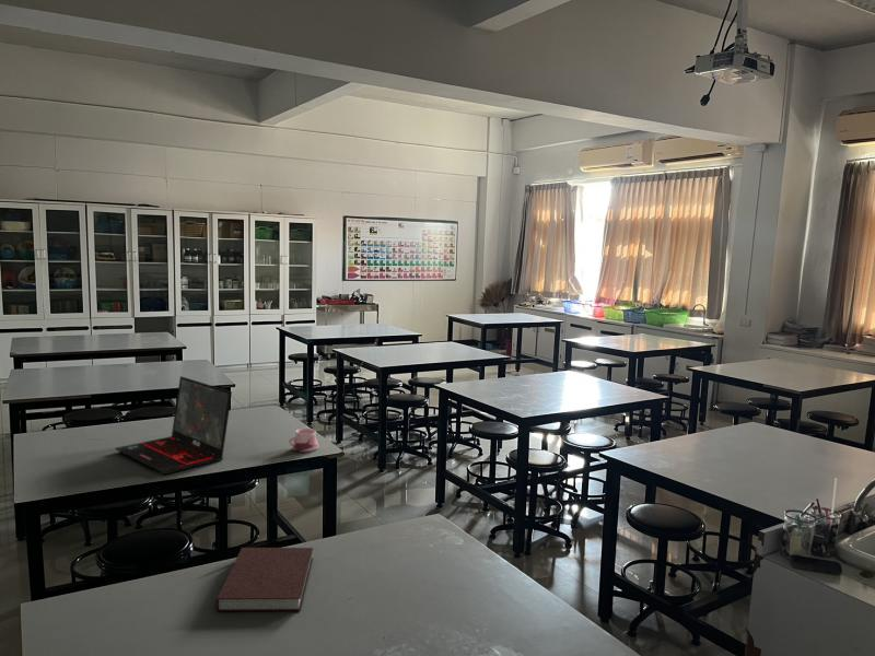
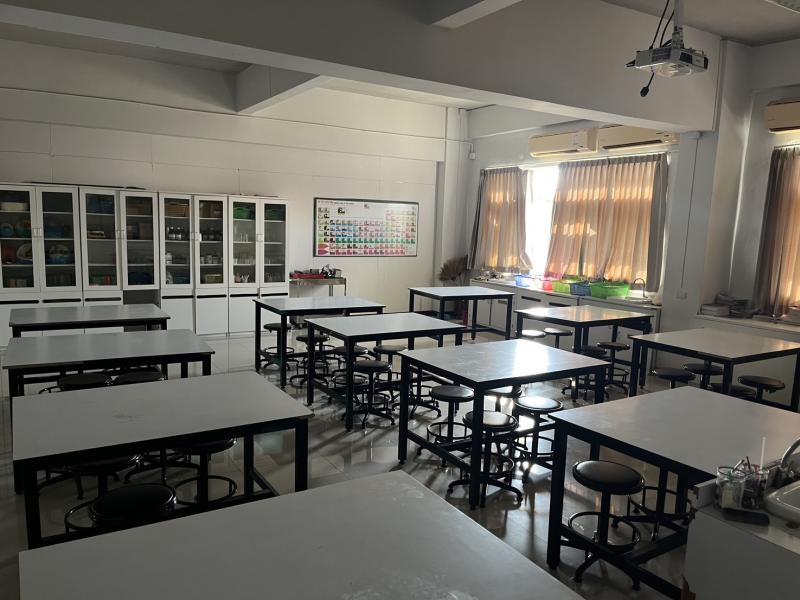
- laptop [115,375,233,476]
- mug [288,427,319,453]
- notebook [214,547,314,612]
